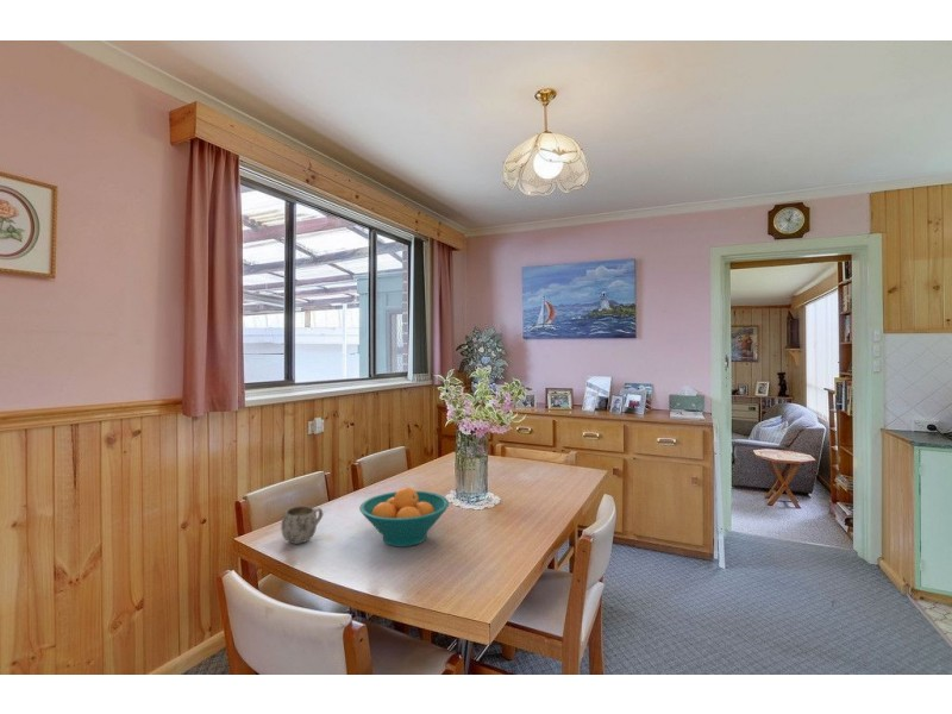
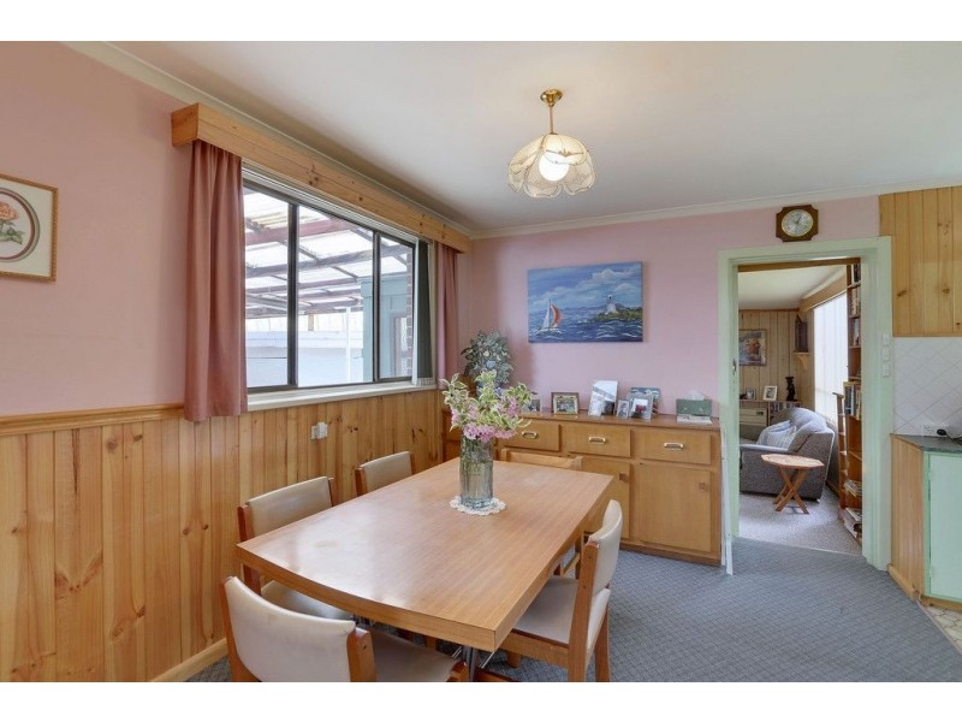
- fruit bowl [358,486,450,547]
- mug [280,505,324,545]
